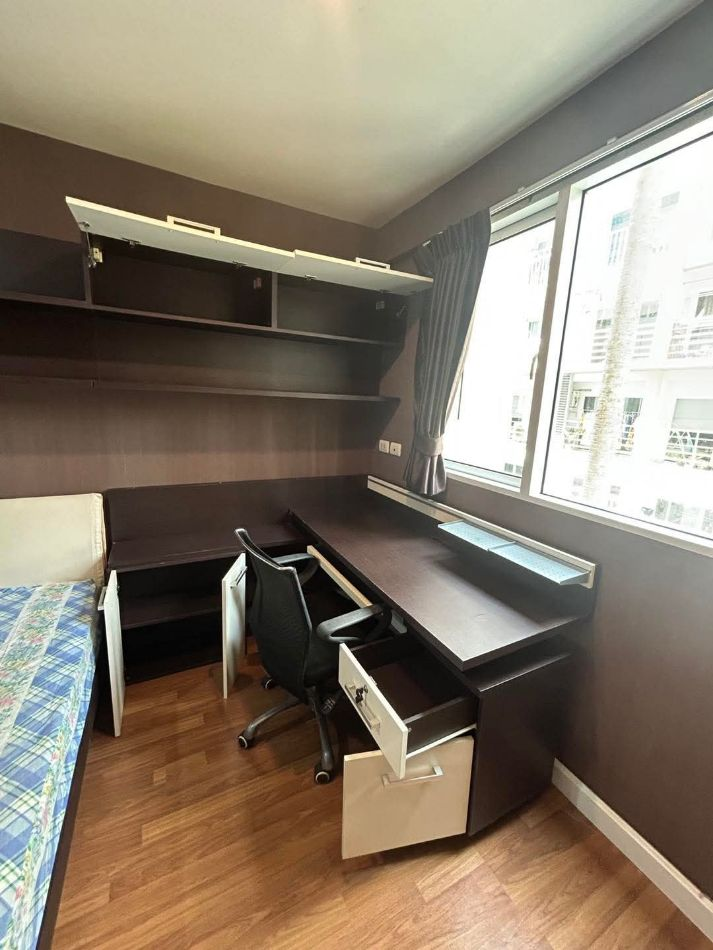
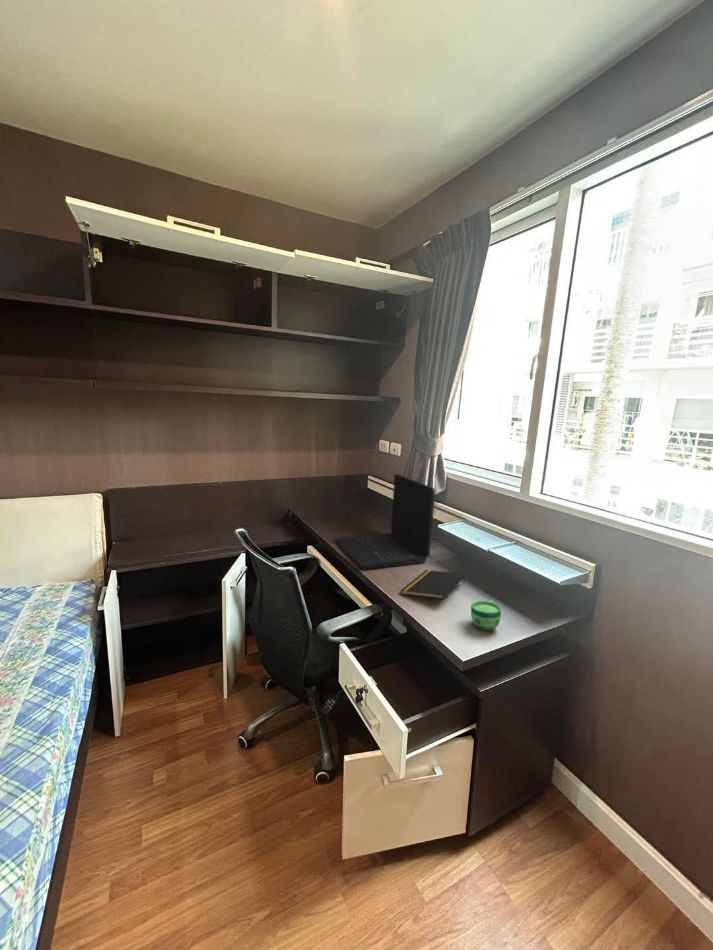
+ laptop [334,473,436,570]
+ cup [470,600,502,631]
+ notepad [400,569,467,600]
